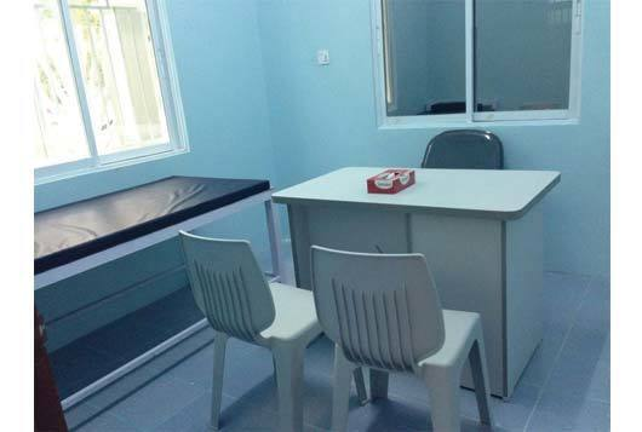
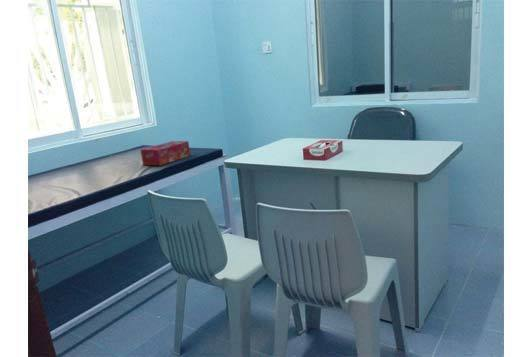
+ tissue box [140,140,191,167]
